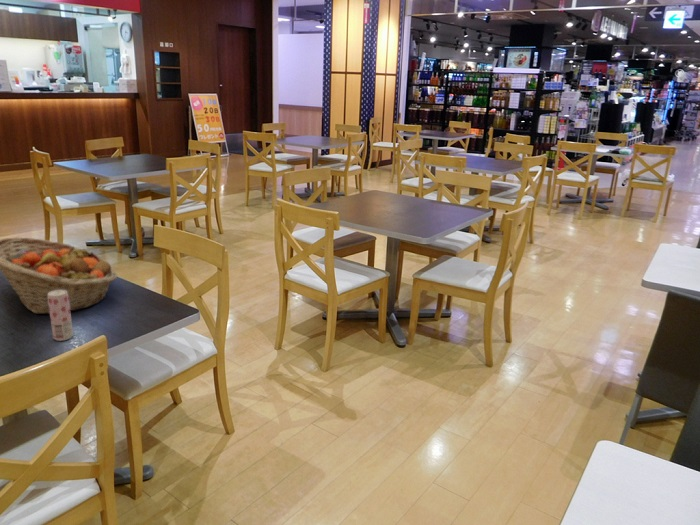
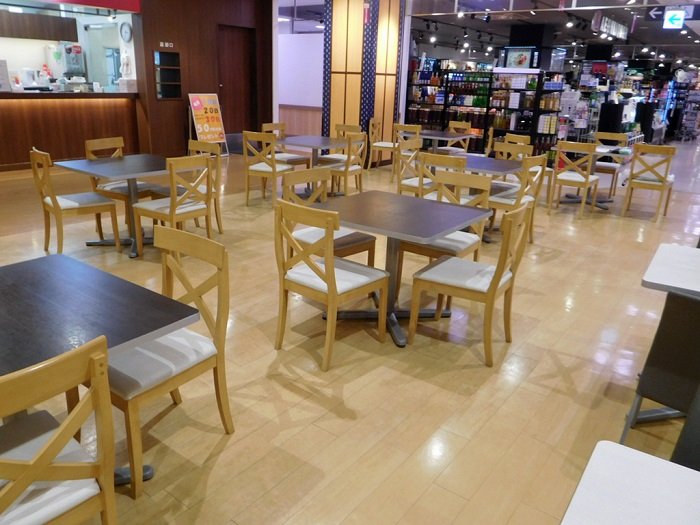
- beverage can [48,290,74,342]
- fruit basket [0,236,118,315]
